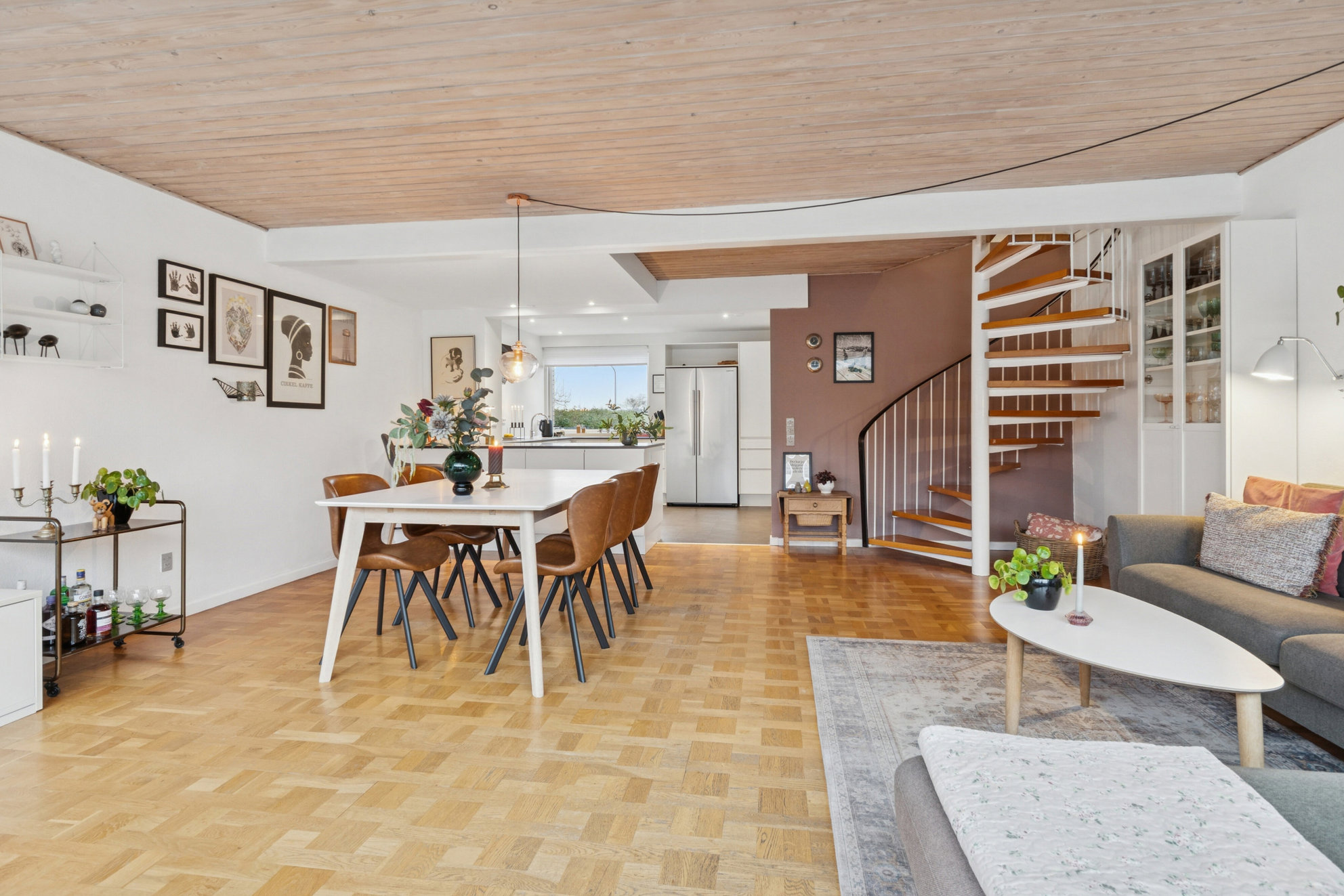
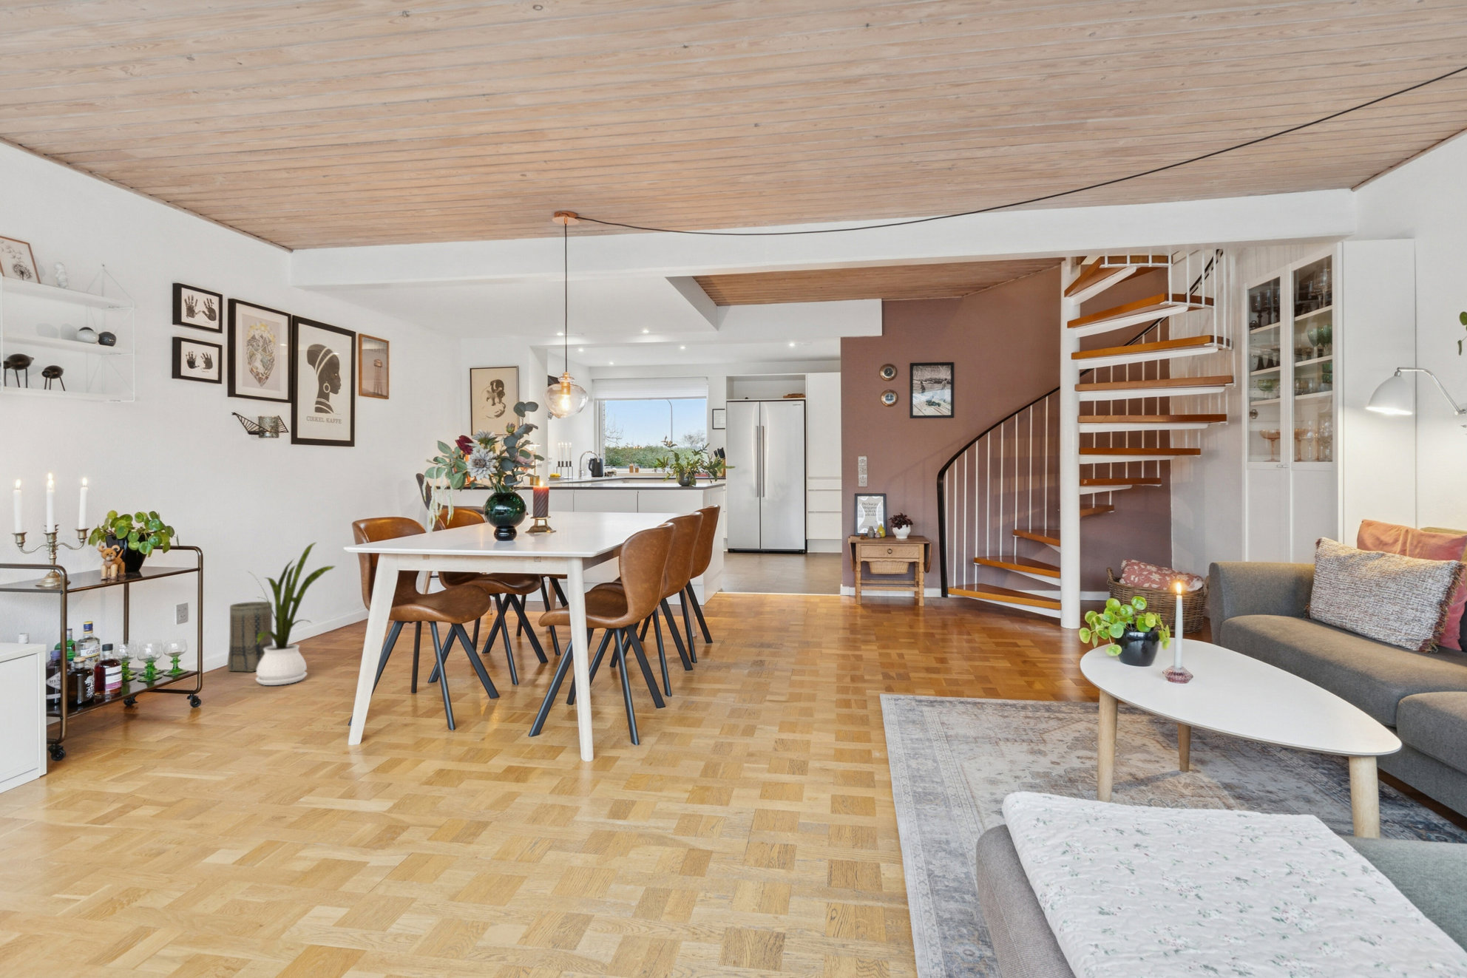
+ basket [226,601,274,672]
+ house plant [246,541,336,685]
